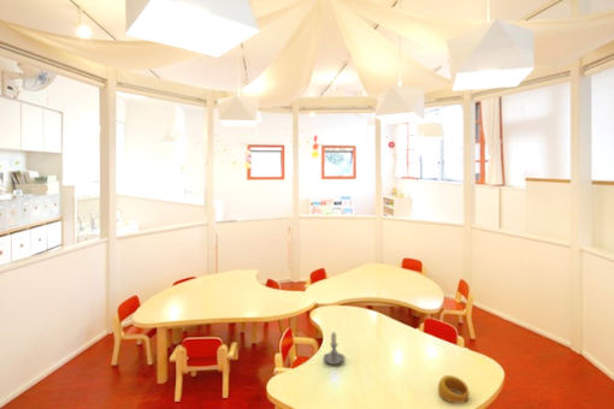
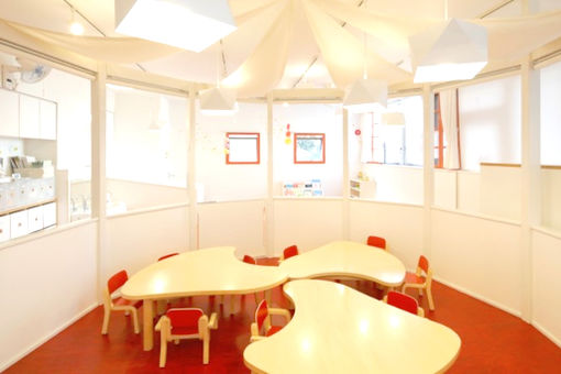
- candle [323,330,346,366]
- ring [437,374,470,404]
